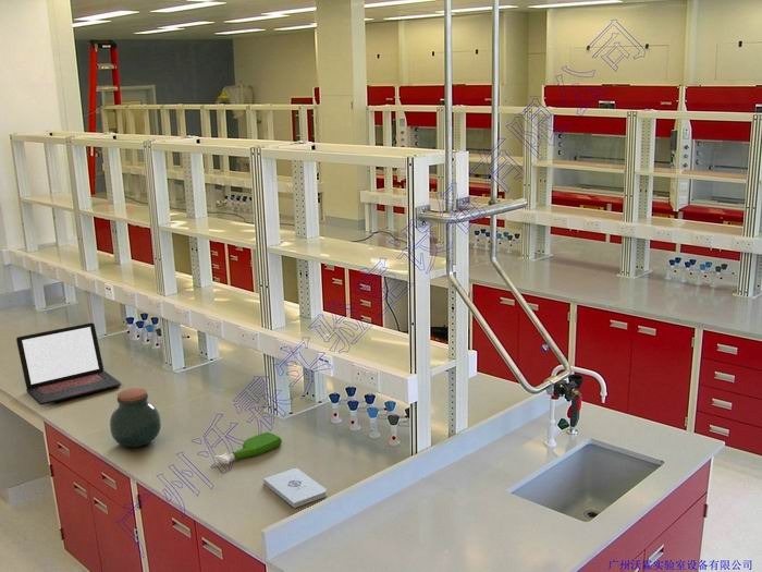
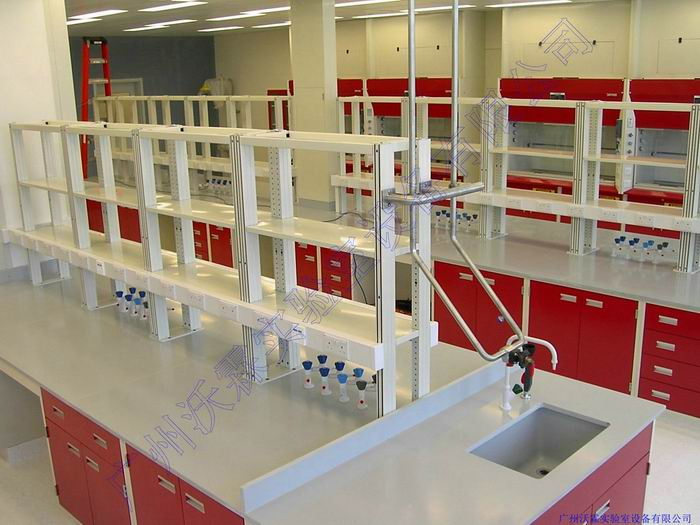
- jar [109,387,162,448]
- spray bottle [213,431,283,465]
- notepad [262,467,328,509]
- laptop [15,321,122,405]
